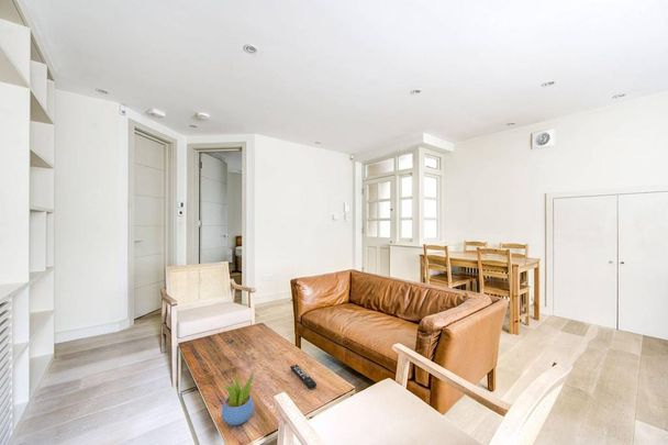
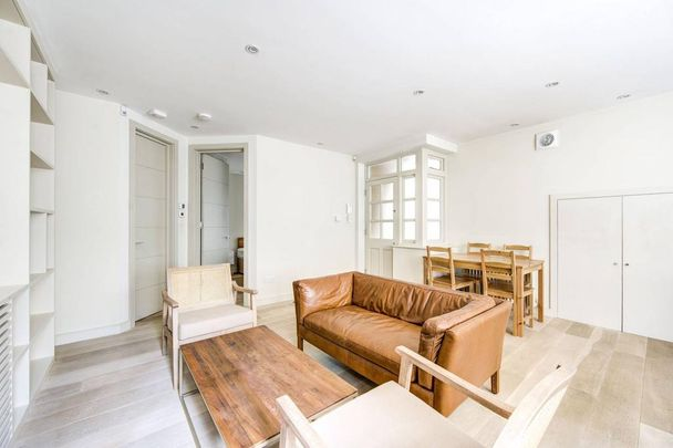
- succulent plant [221,371,255,426]
- remote control [289,364,318,390]
